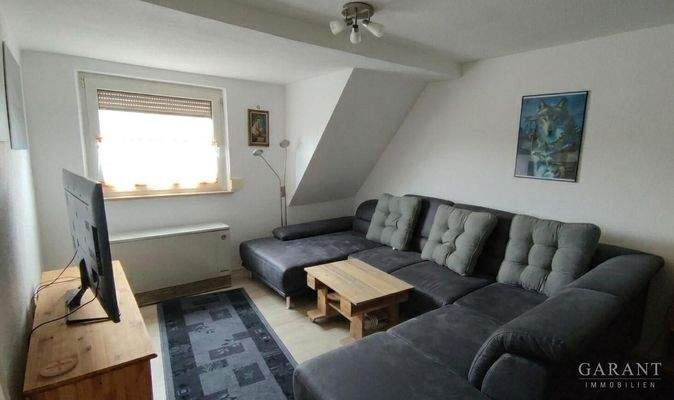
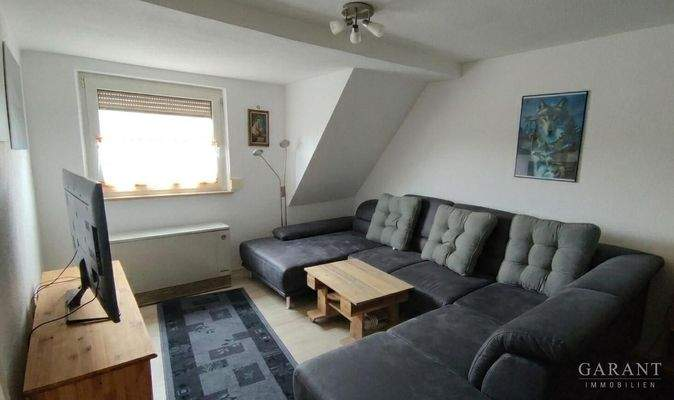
- coaster [39,356,78,378]
